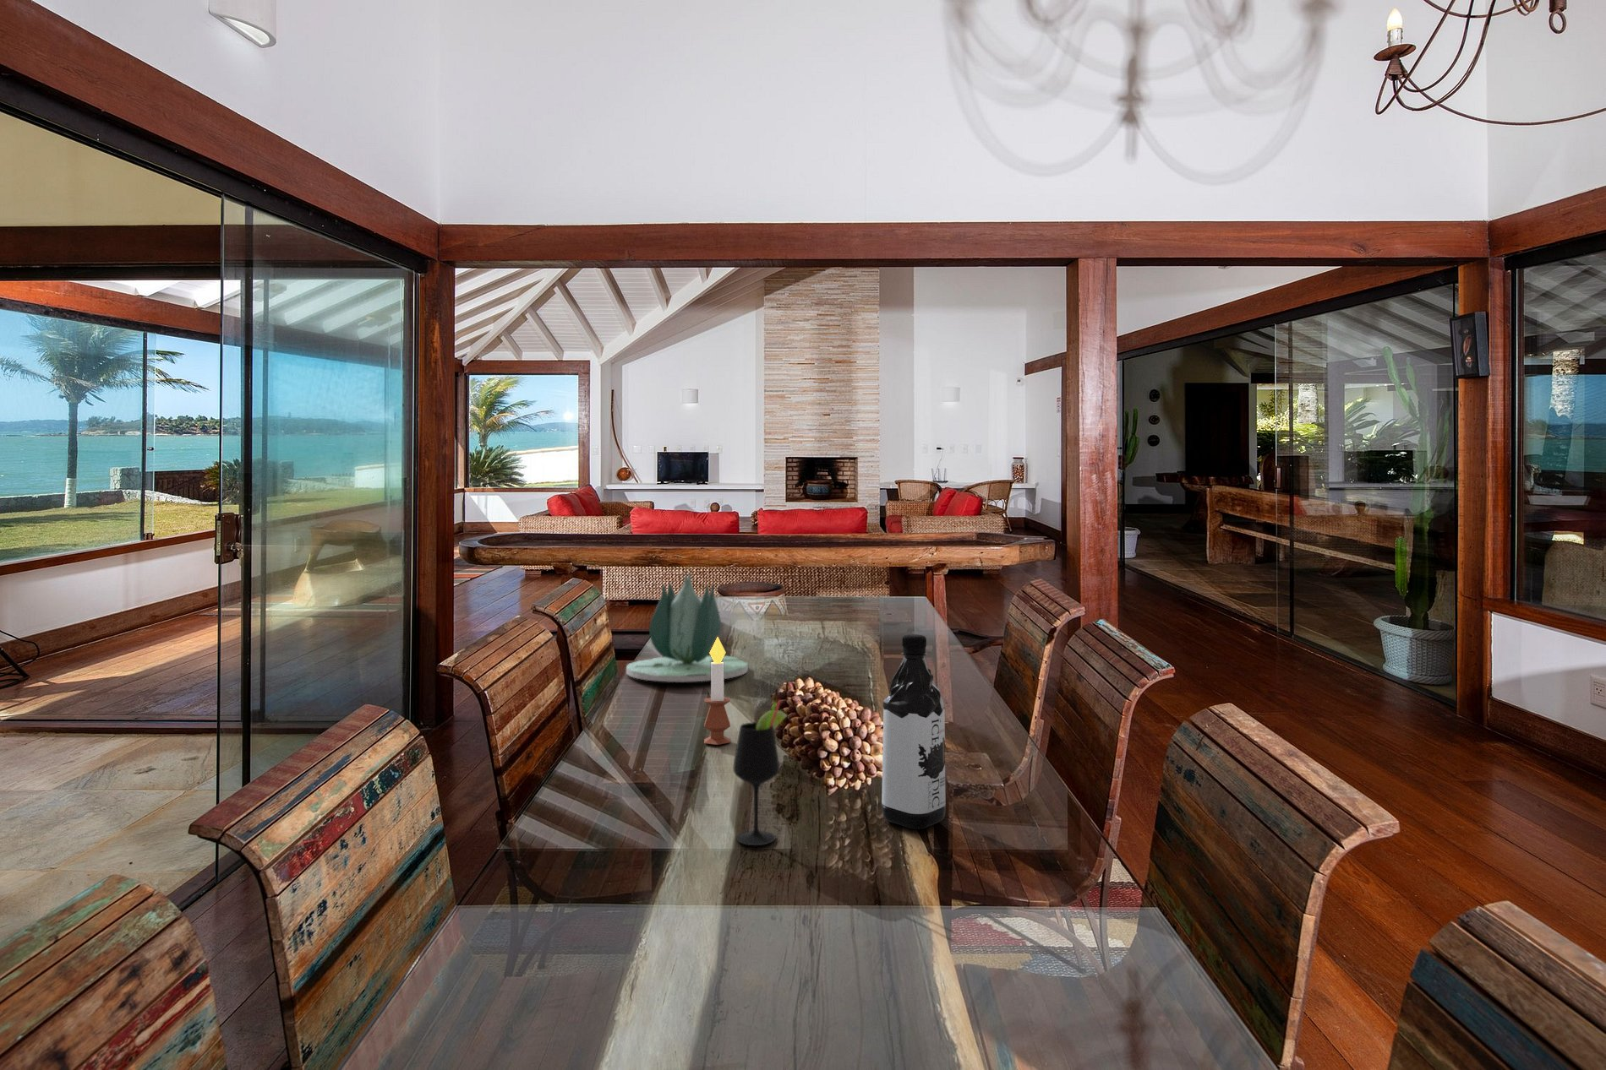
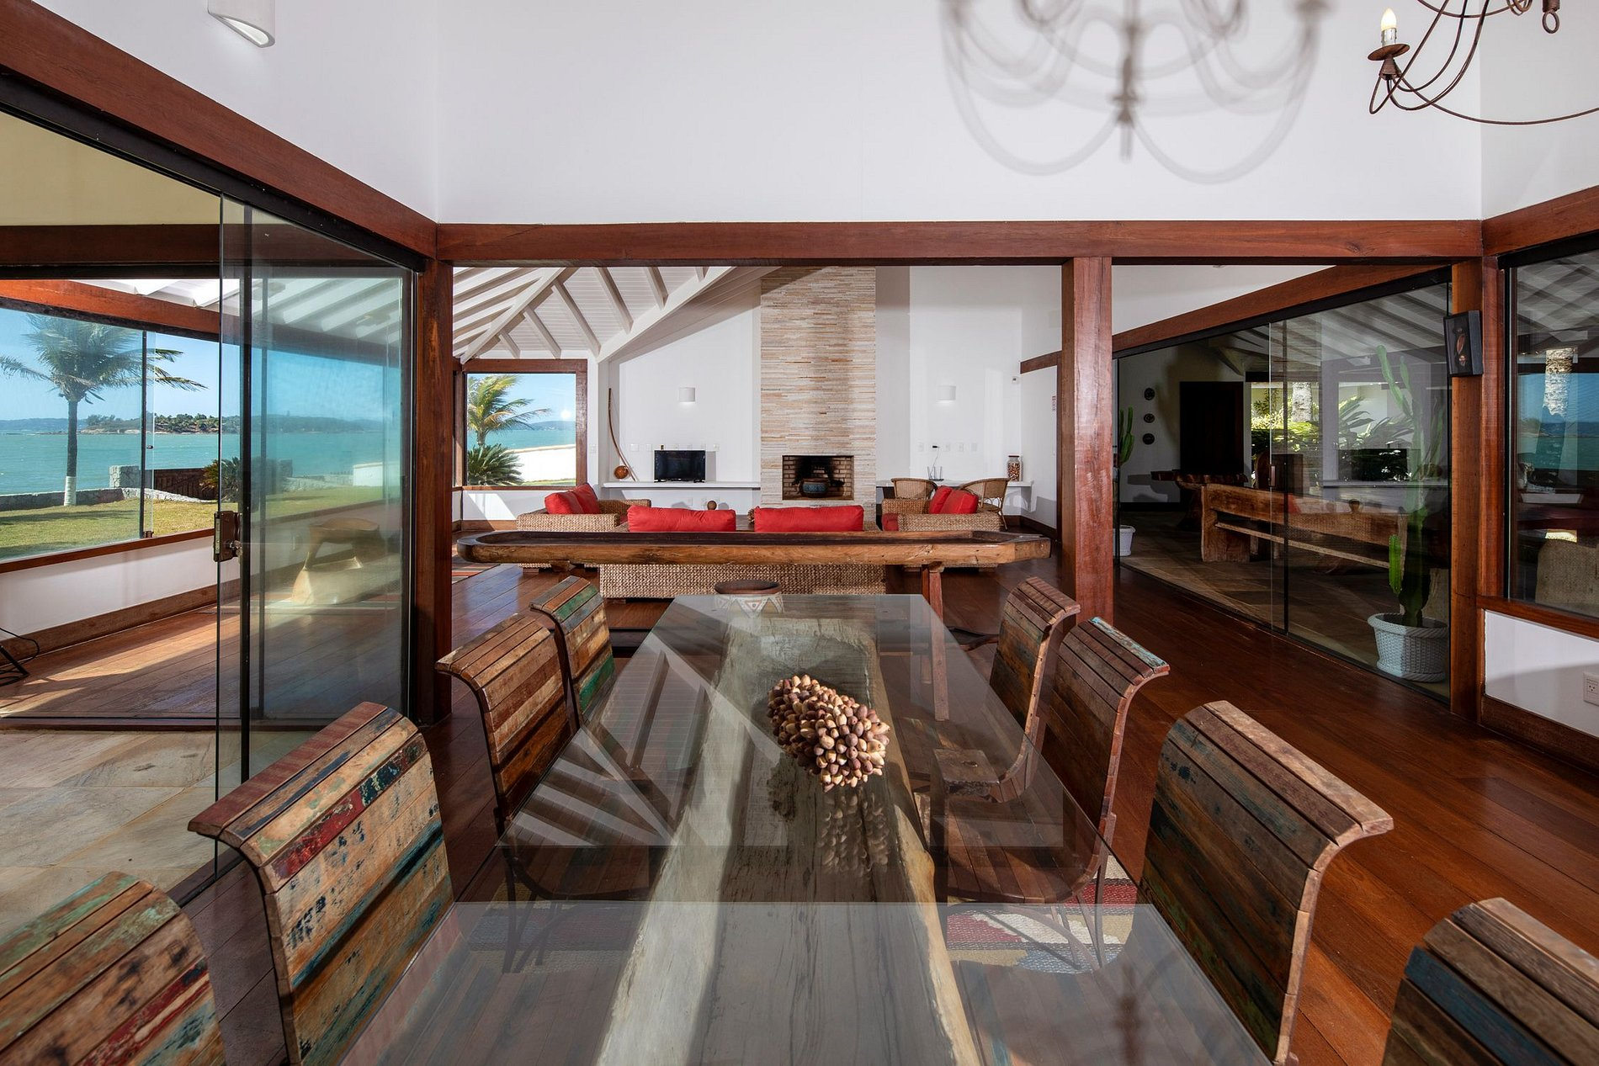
- wine glass [732,699,789,847]
- succulent plant [625,572,749,682]
- water bottle [881,633,946,830]
- candle [704,637,731,745]
